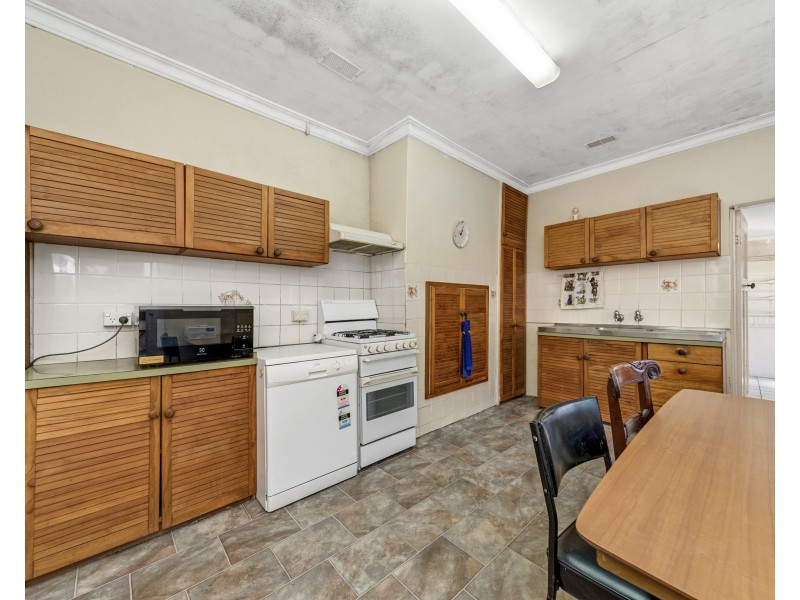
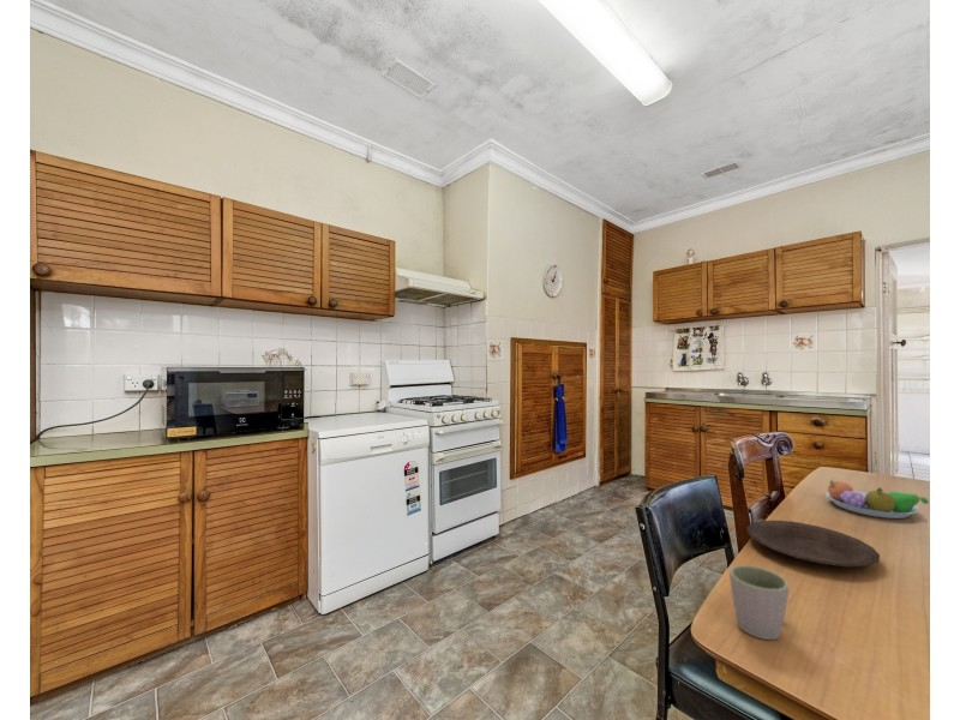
+ fruit bowl [824,479,930,520]
+ mug [728,564,791,641]
+ plate [745,520,881,568]
